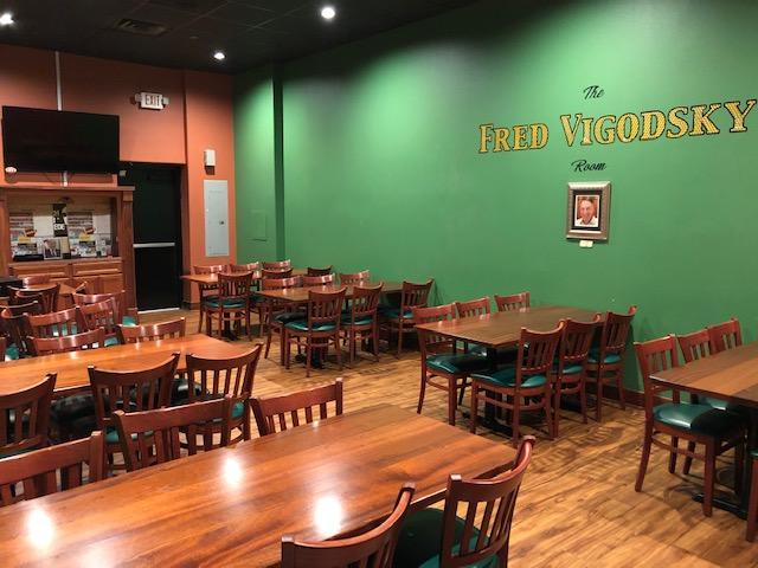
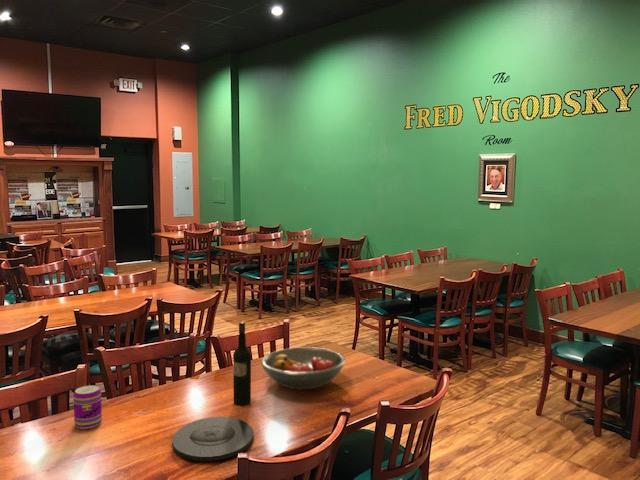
+ fruit bowl [260,346,346,390]
+ beverage can [72,384,103,430]
+ wine bottle [232,321,252,405]
+ plate [171,416,254,462]
